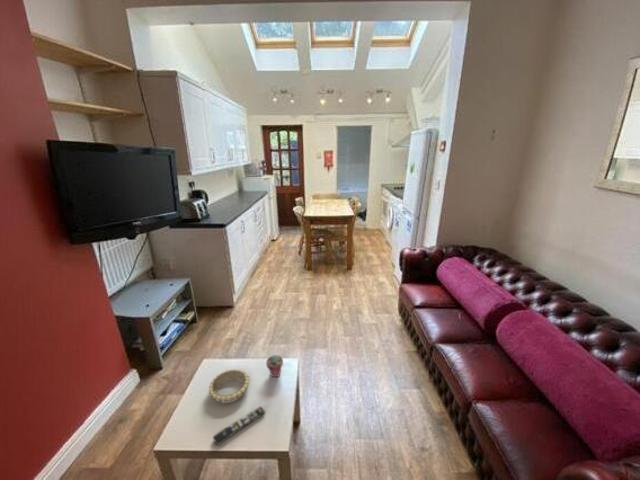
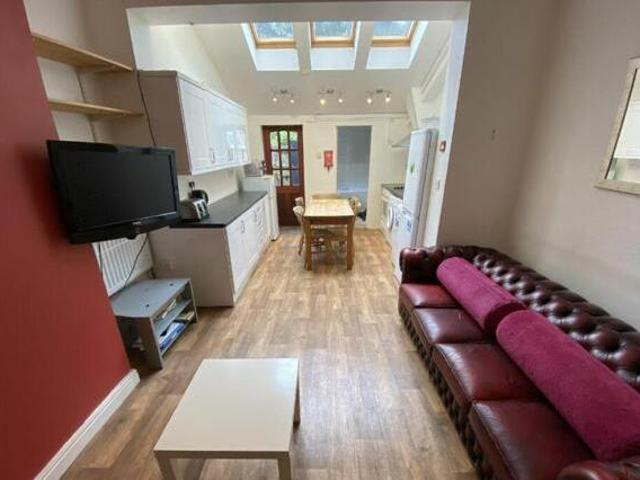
- decorative bowl [208,368,250,404]
- remote control [212,405,266,446]
- potted succulent [265,354,284,378]
